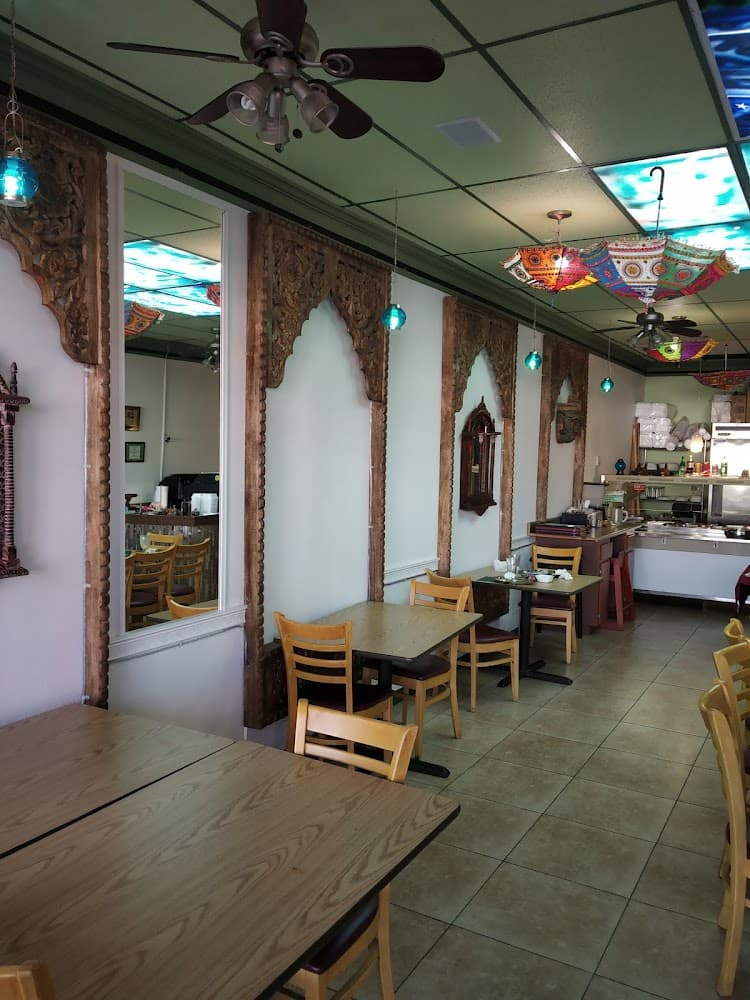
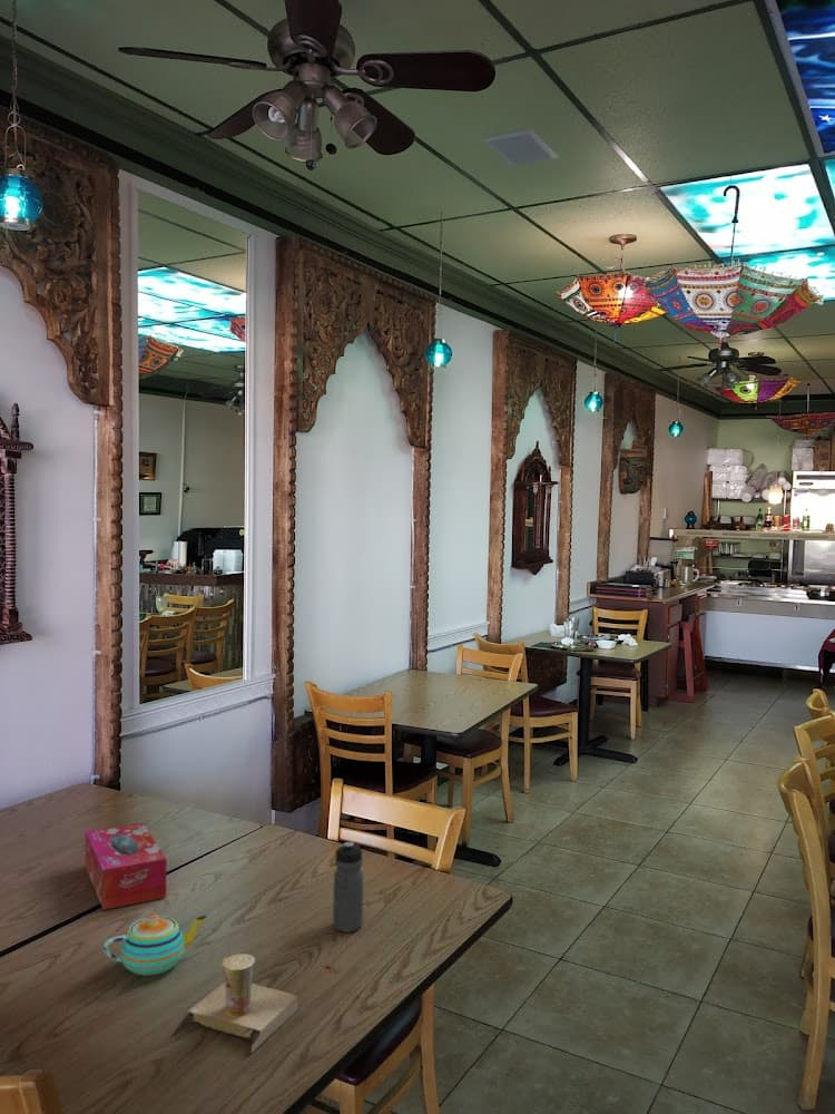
+ cup [171,952,299,1054]
+ water bottle [332,841,364,932]
+ teapot [102,913,208,977]
+ tissue box [85,822,167,910]
